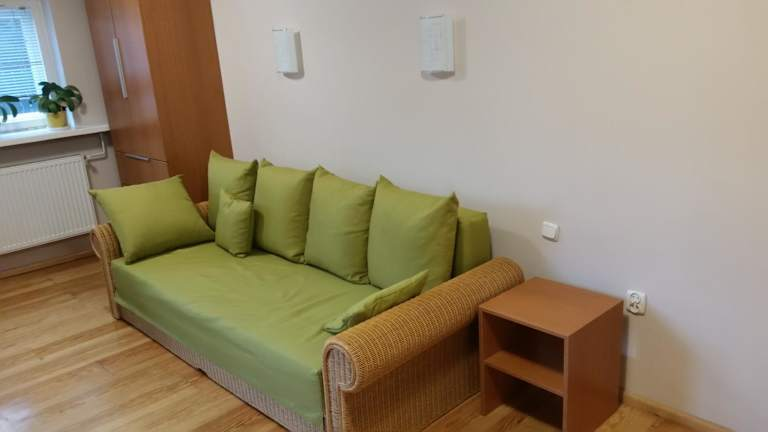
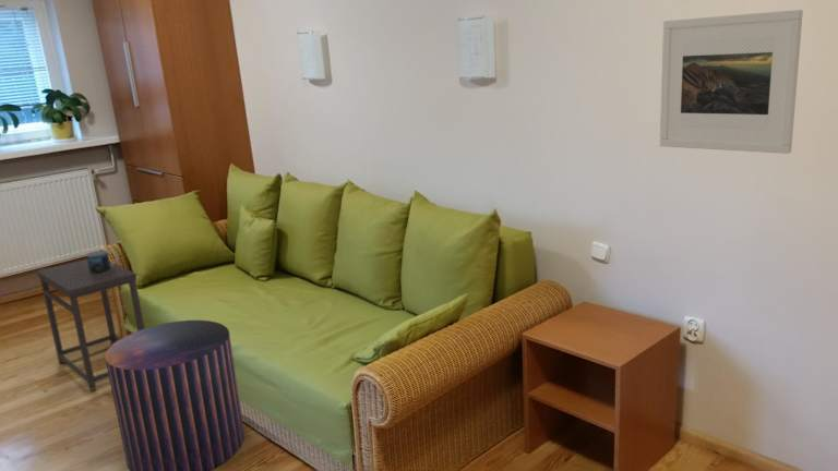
+ pouf [104,319,246,471]
+ mug [86,249,120,275]
+ side table [36,258,145,391]
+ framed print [659,9,804,155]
